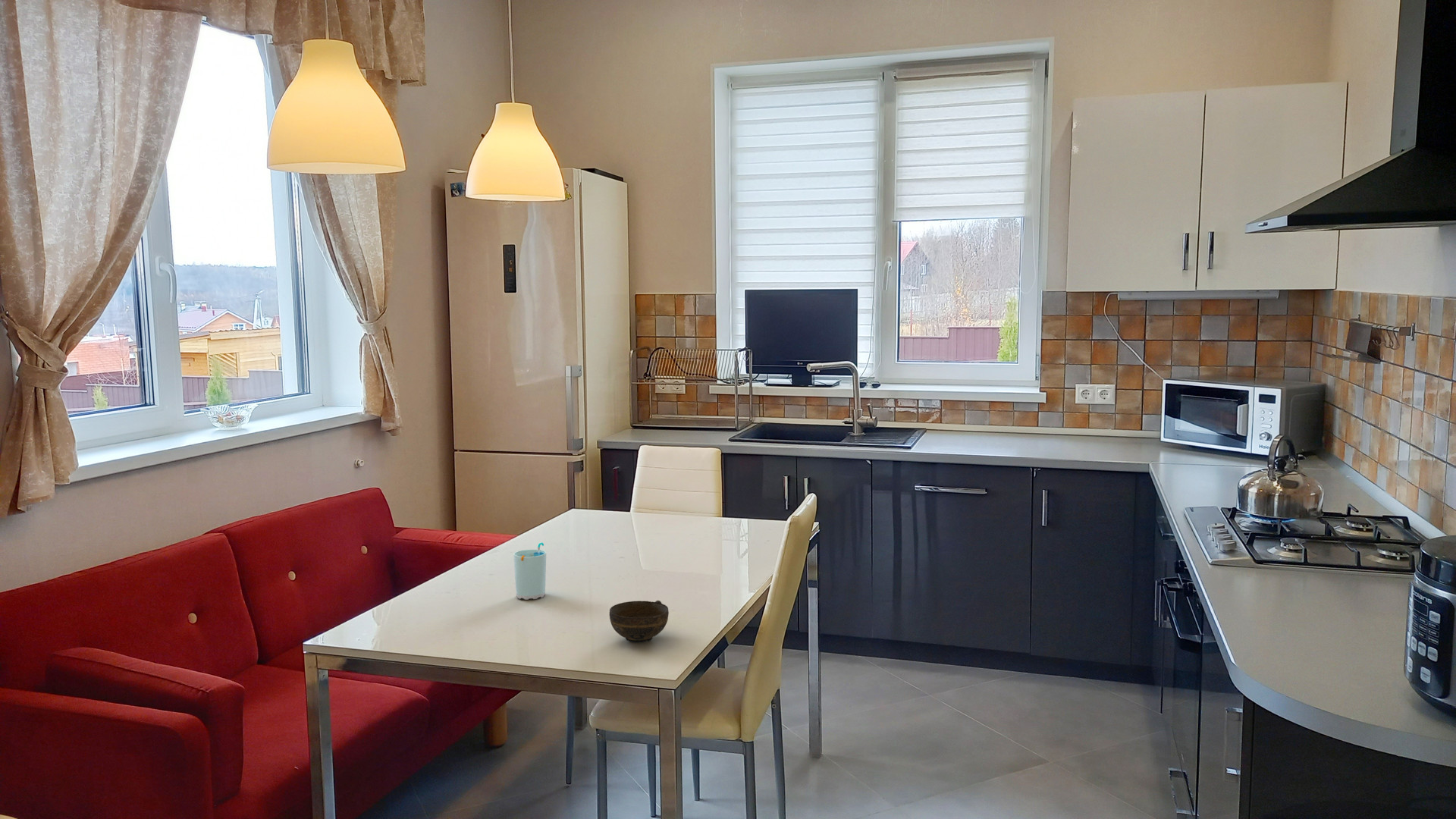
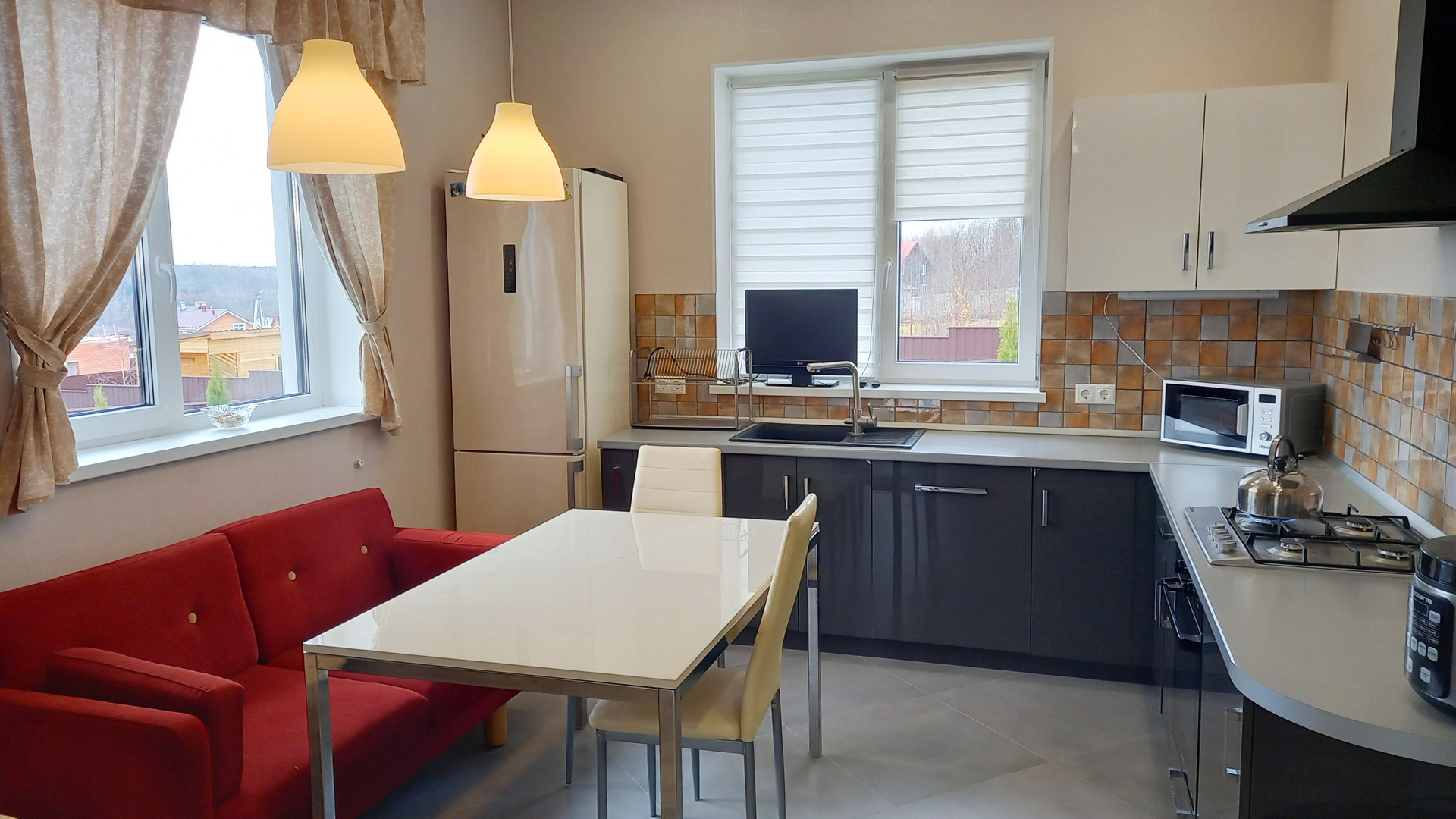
- cup [513,542,547,601]
- cup [609,600,670,643]
